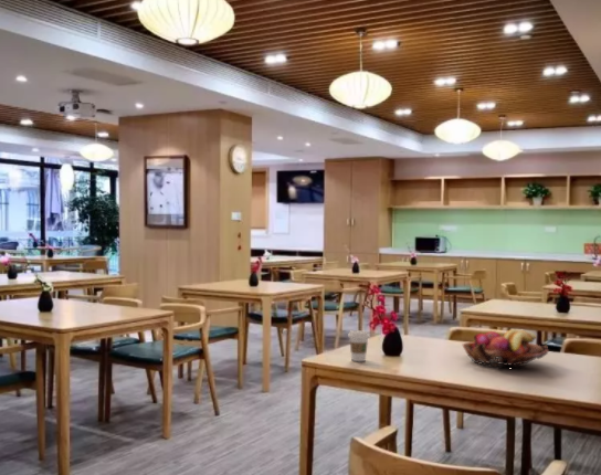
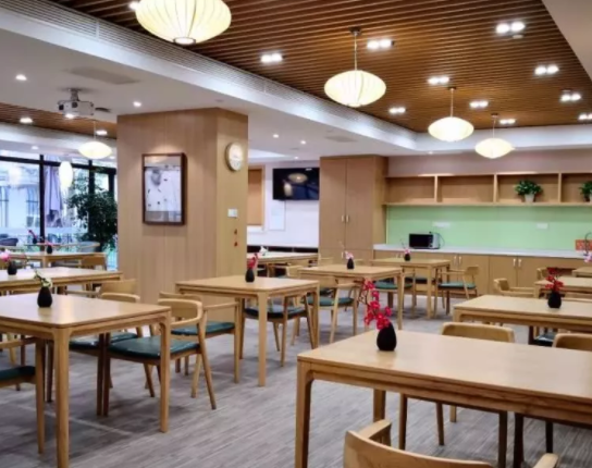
- fruit basket [462,328,549,369]
- coffee cup [347,329,370,362]
